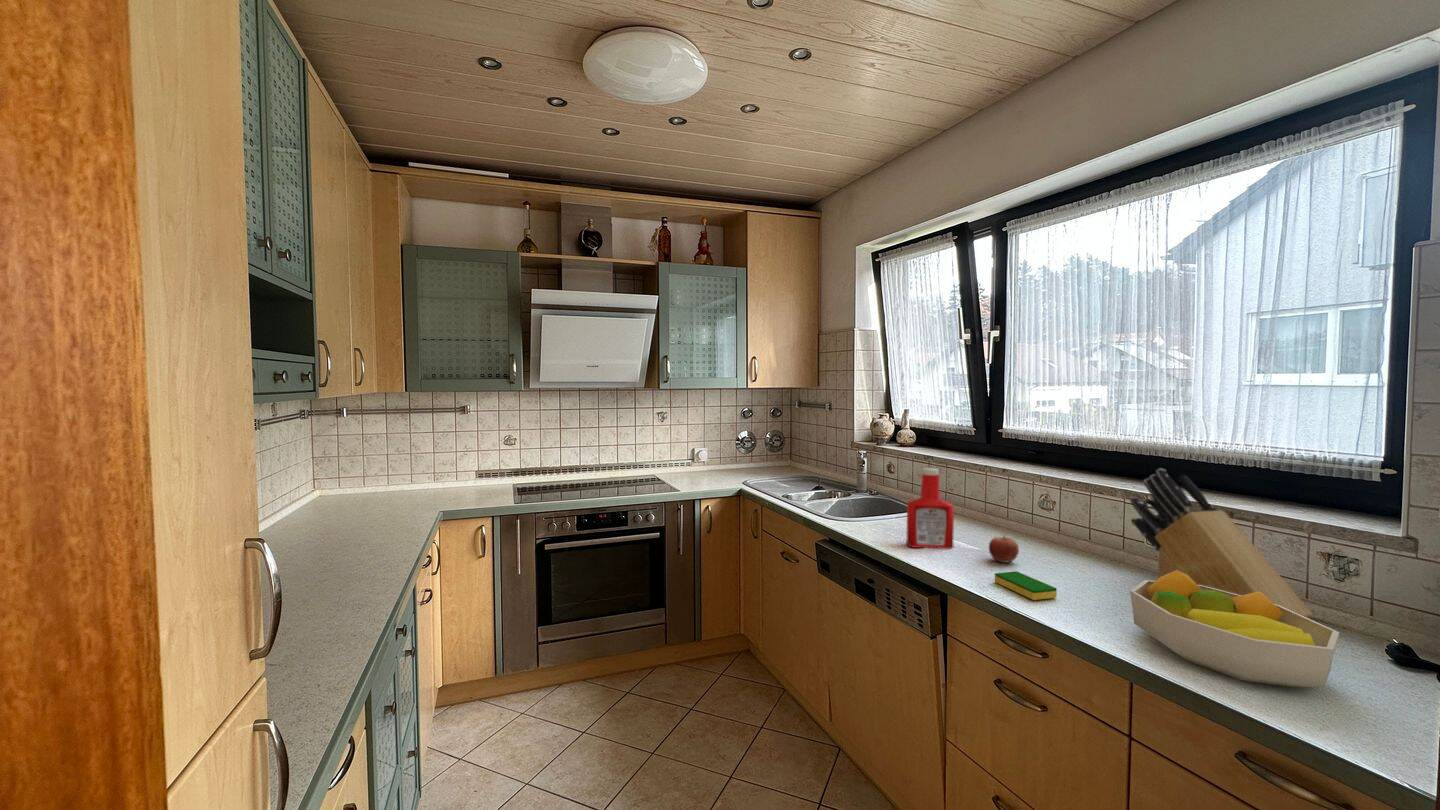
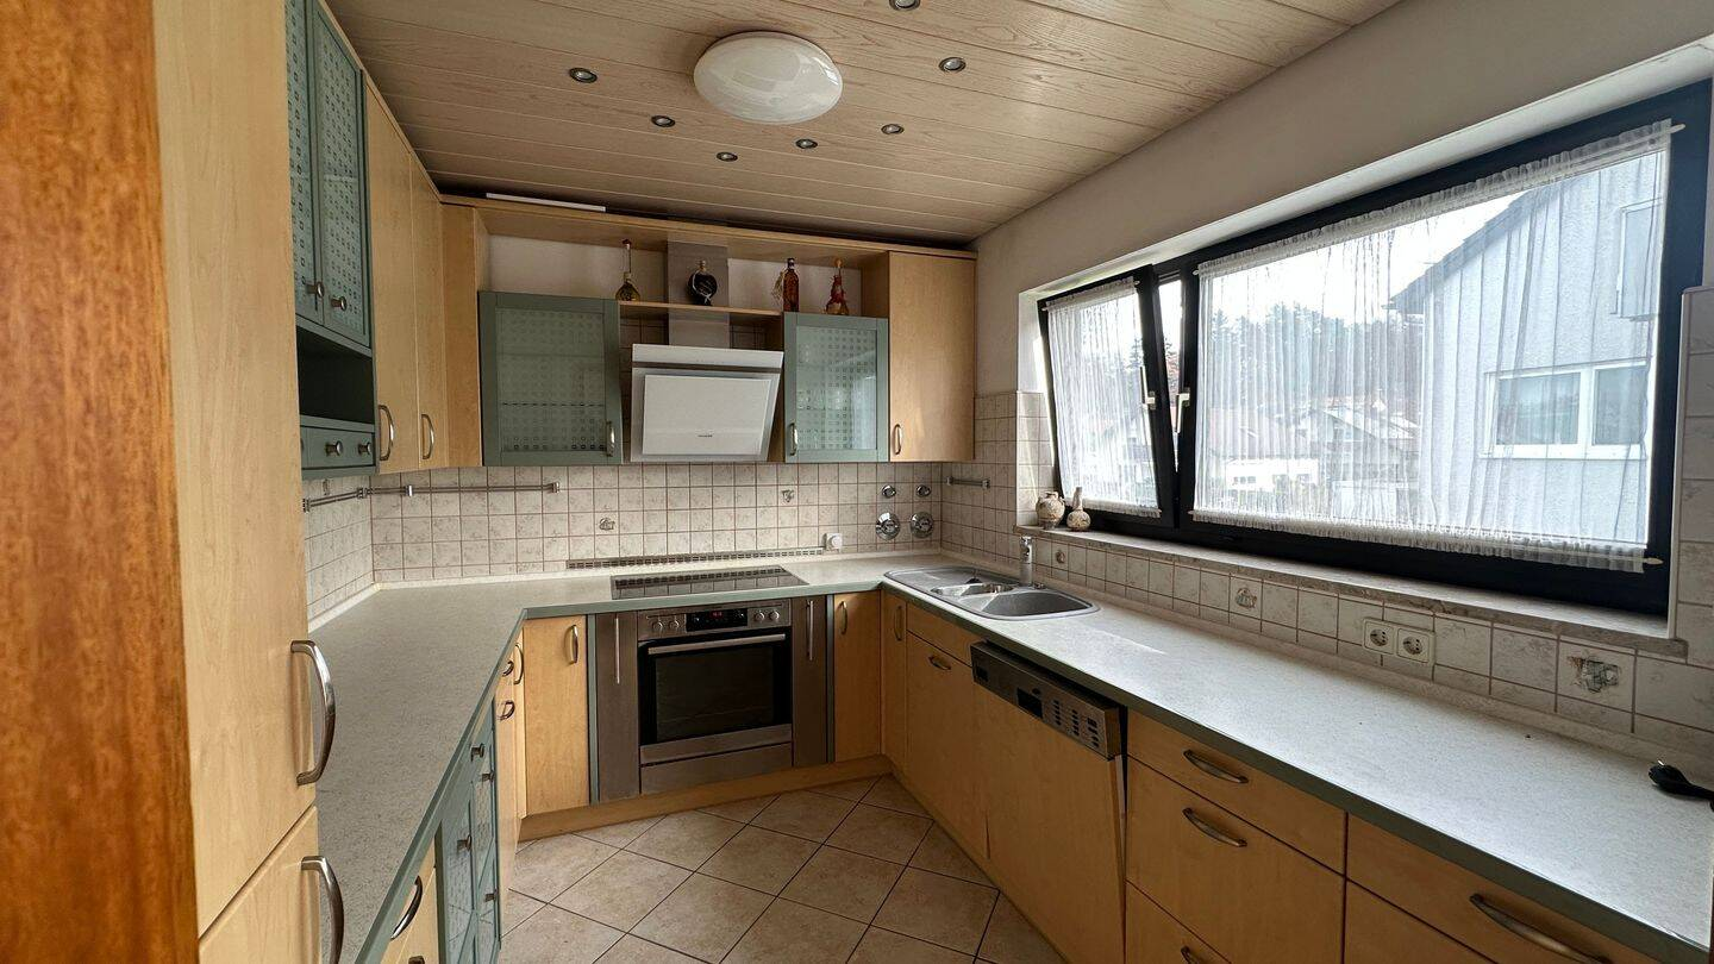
- soap bottle [906,467,955,550]
- fruit bowl [1129,570,1340,688]
- apple [988,534,1020,564]
- knife block [1129,467,1314,619]
- dish sponge [994,570,1058,601]
